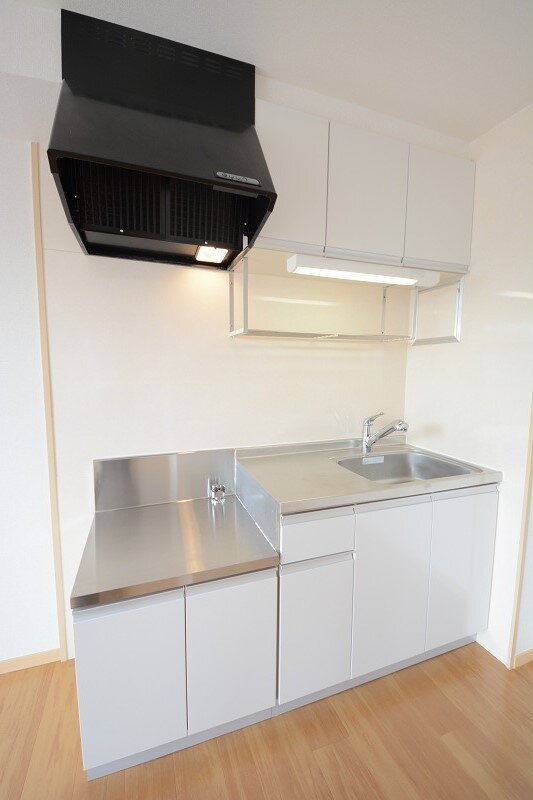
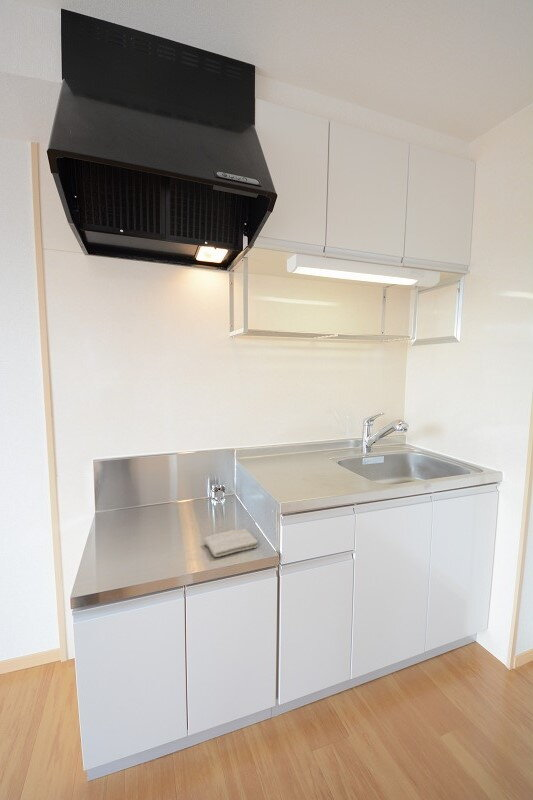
+ washcloth [203,528,259,558]
